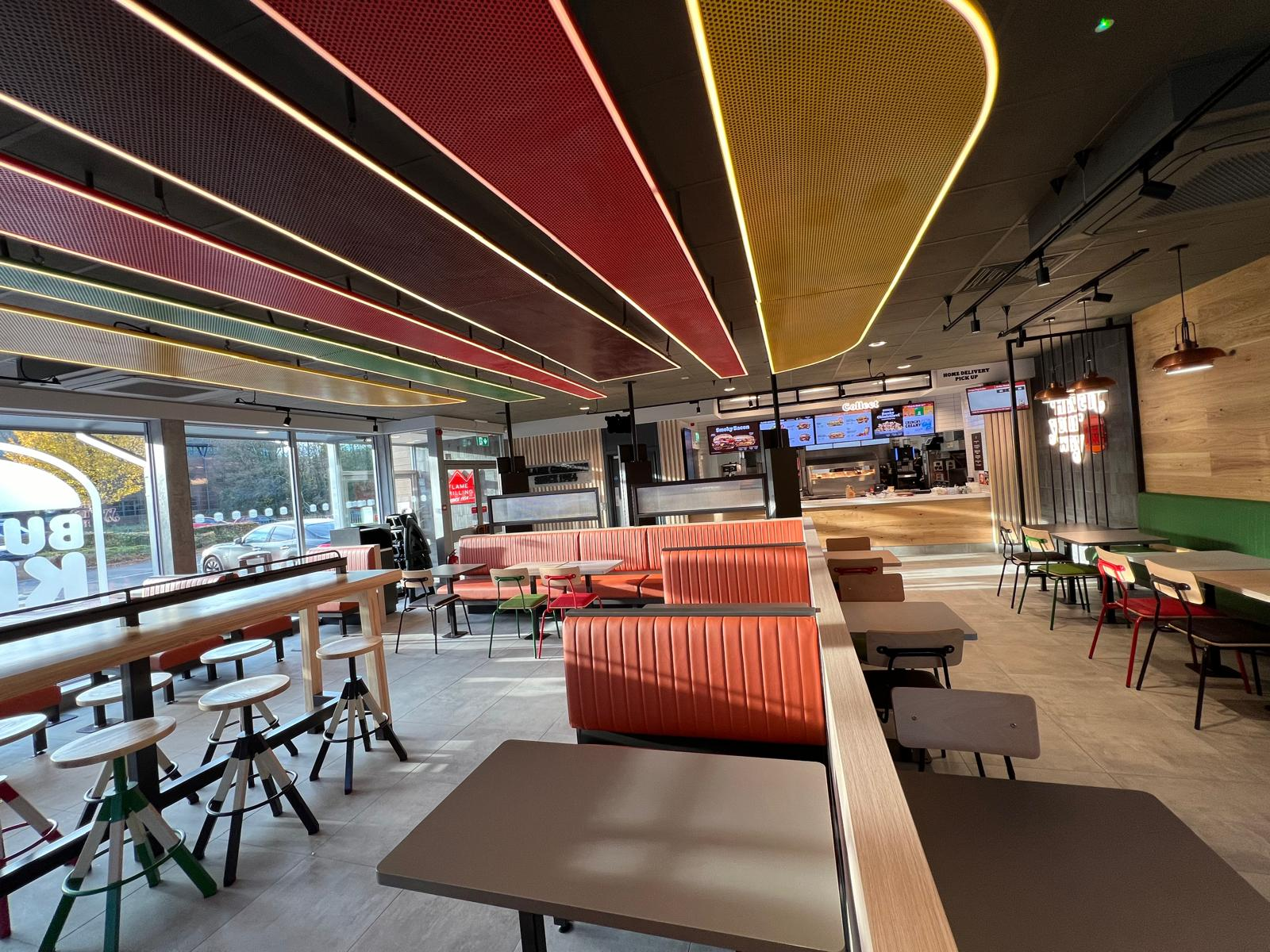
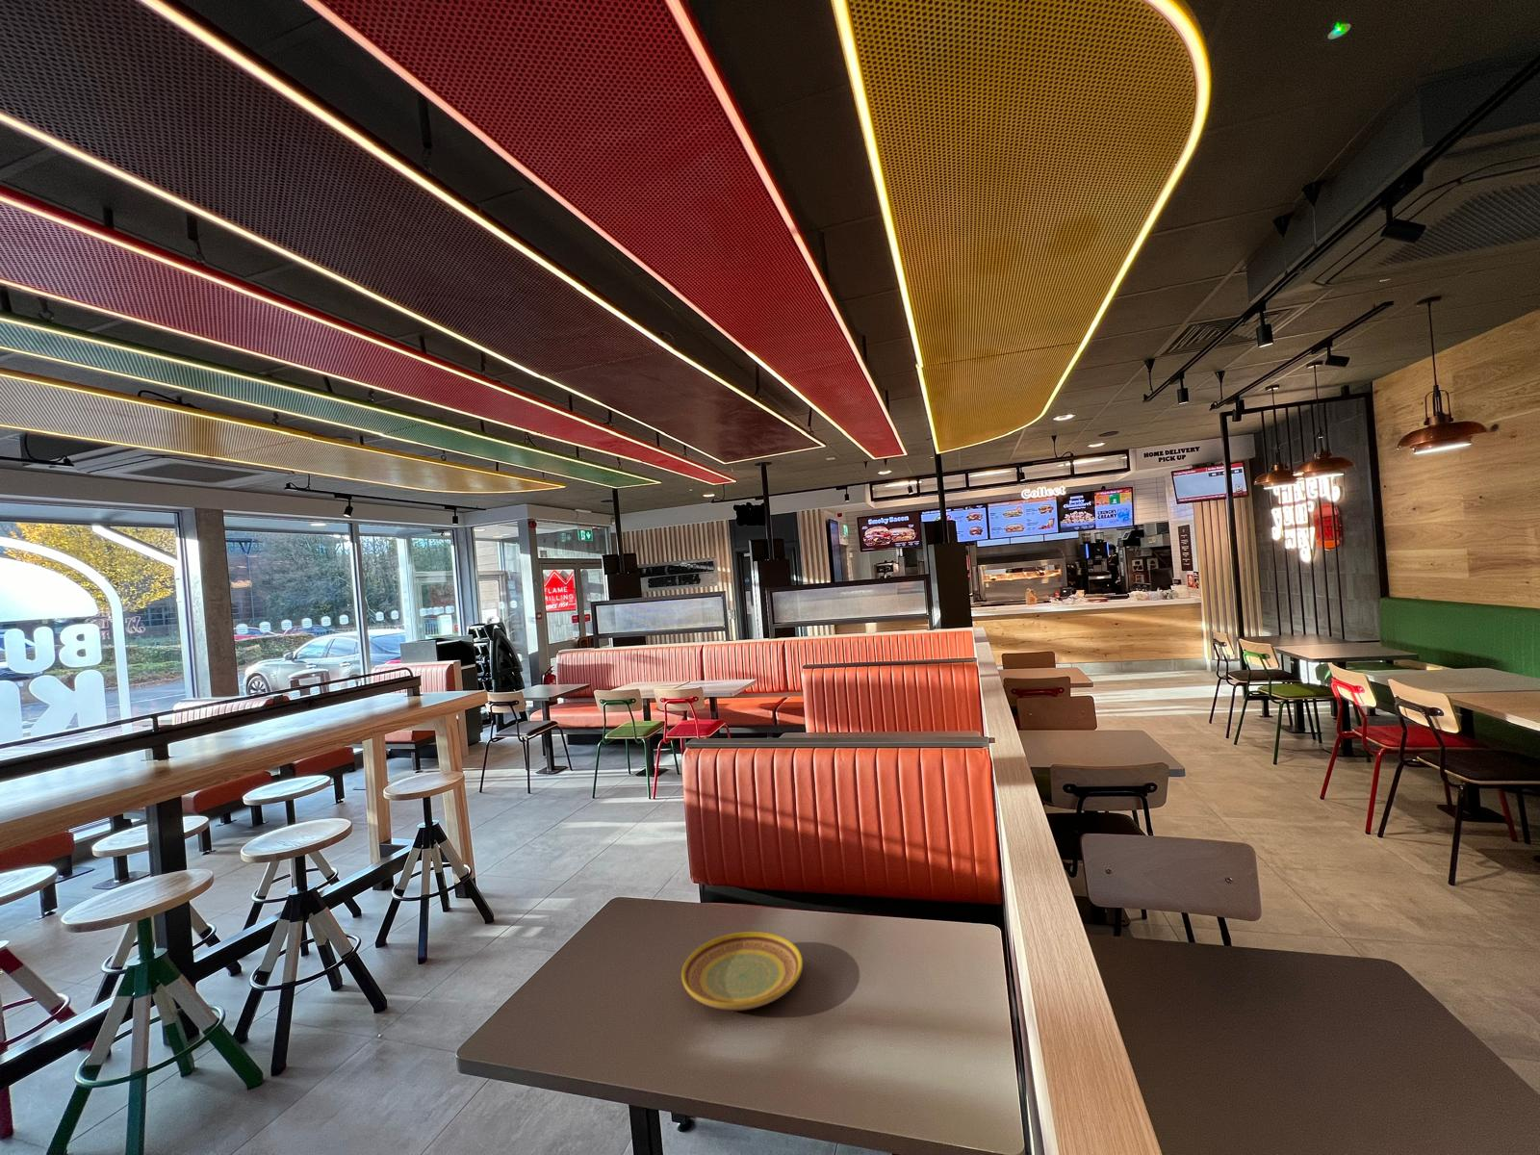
+ plate [680,931,804,1012]
